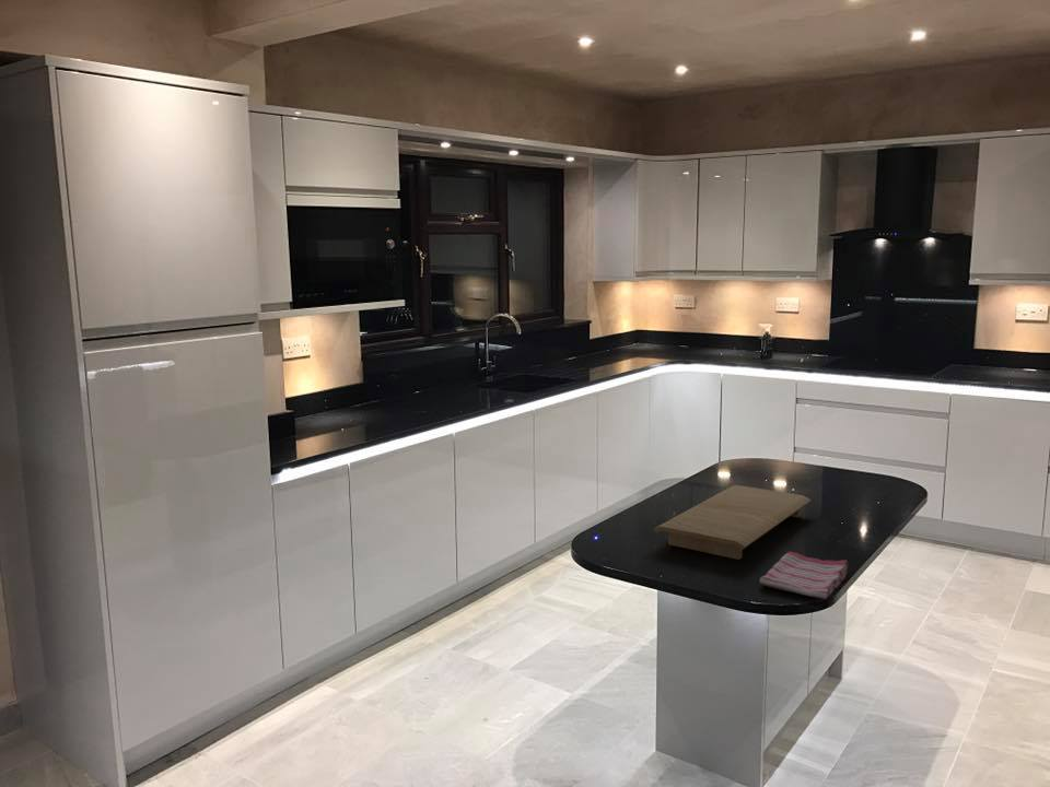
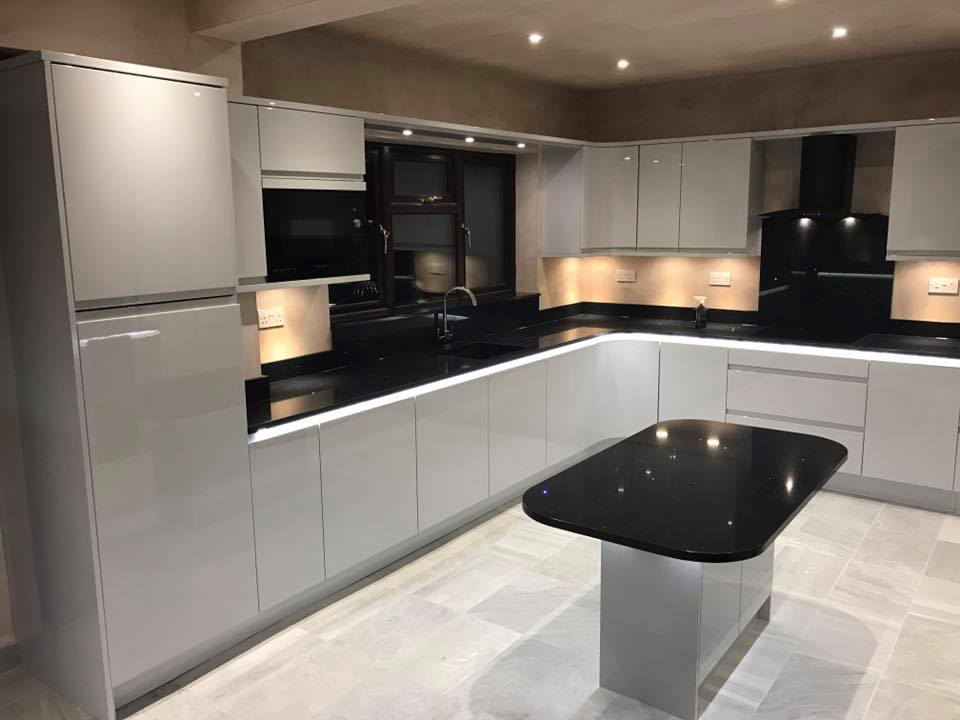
- dish towel [758,551,849,600]
- cutting board [652,484,812,561]
